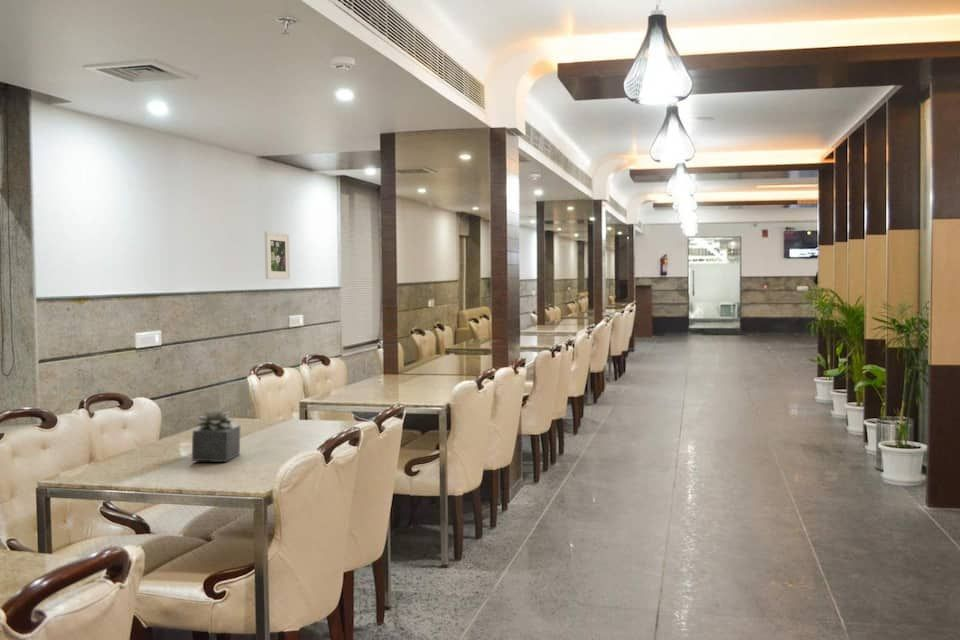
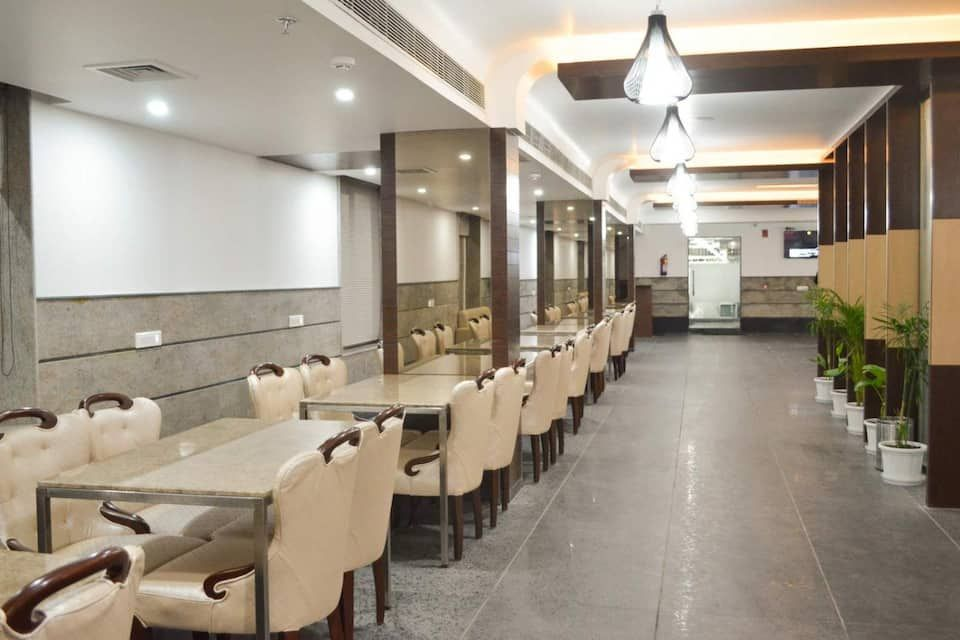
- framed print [264,231,291,280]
- succulent plant [191,409,241,463]
